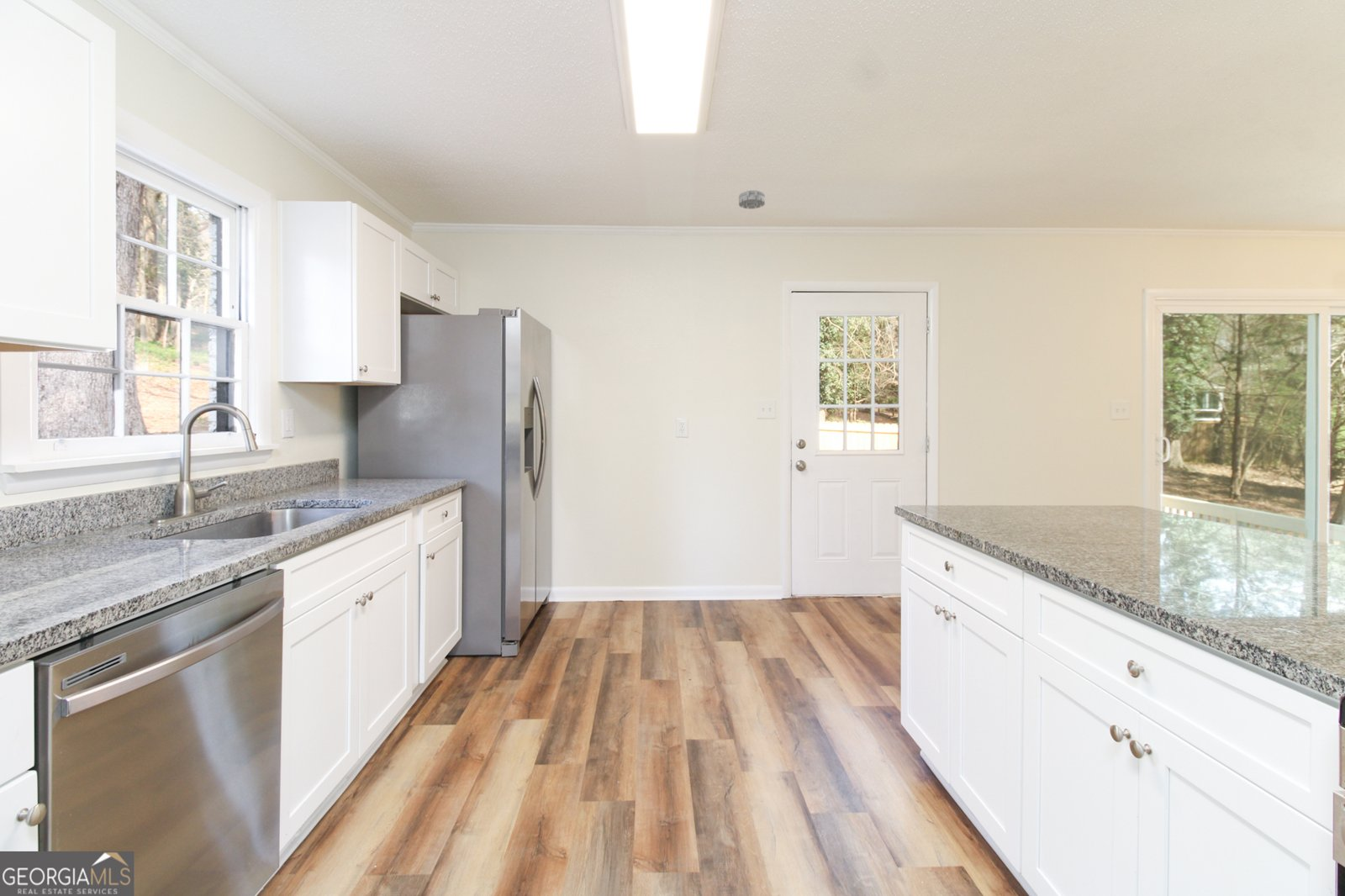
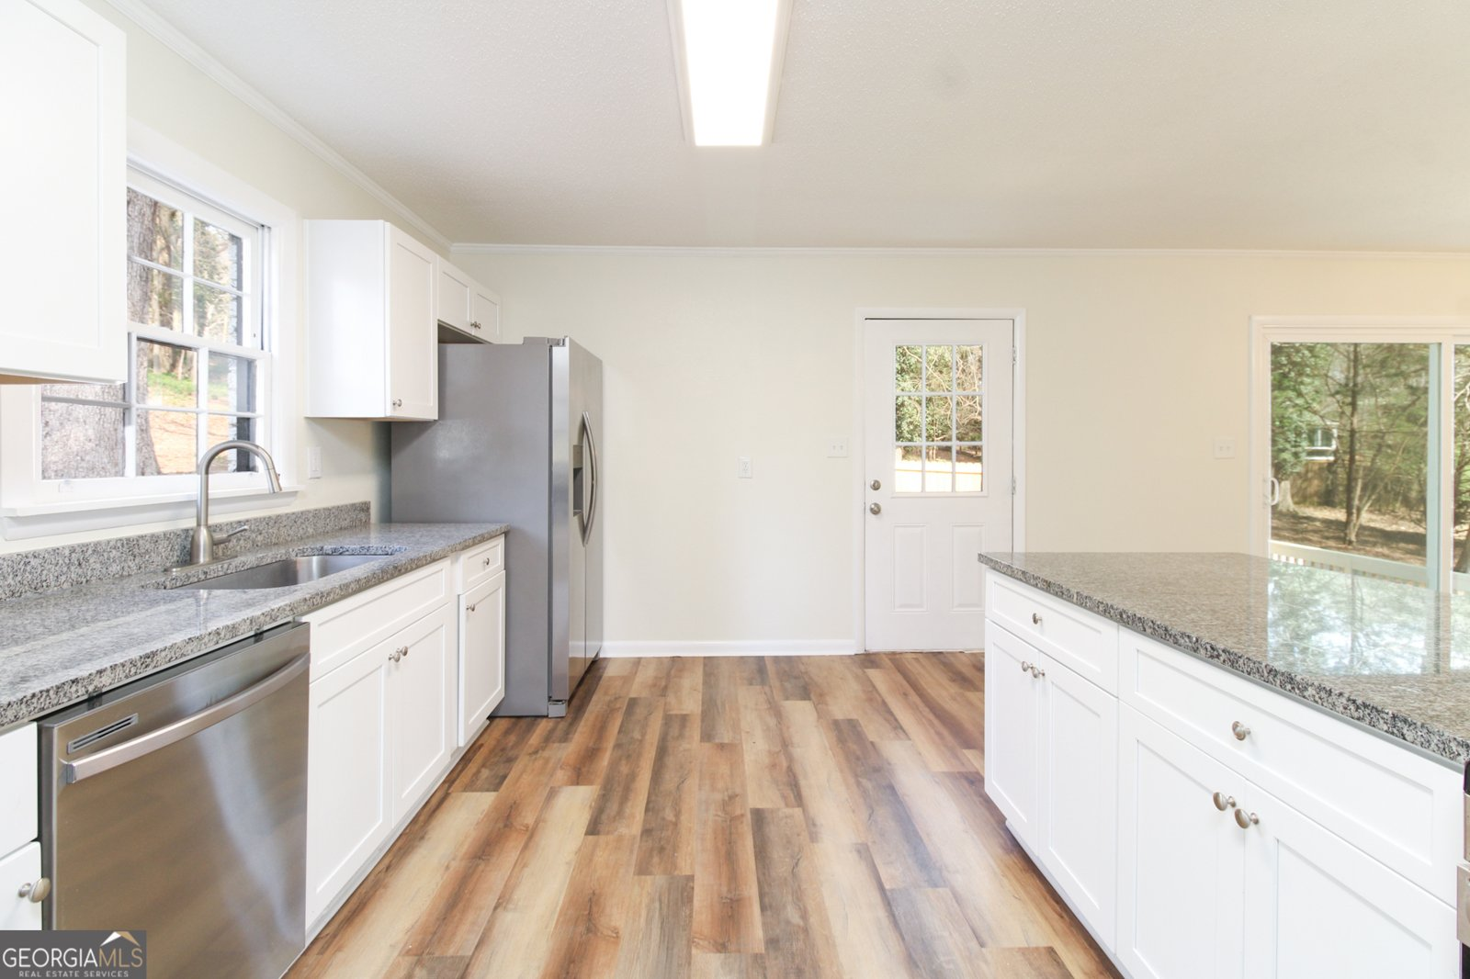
- smoke detector [738,189,766,210]
